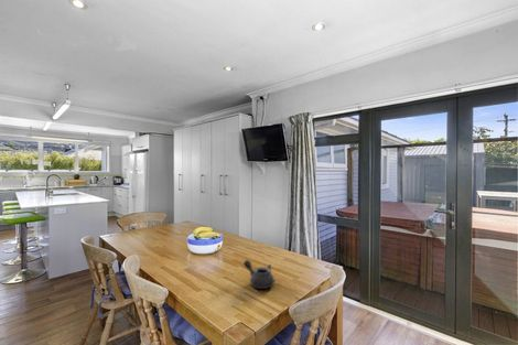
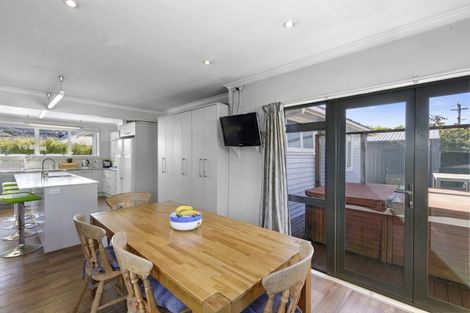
- teapot [242,259,276,290]
